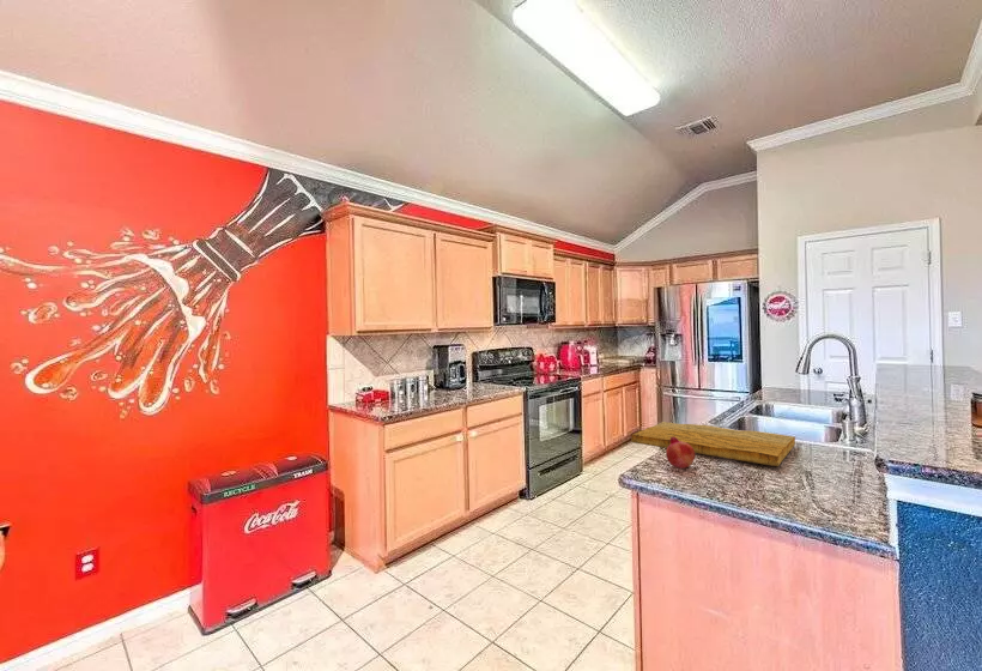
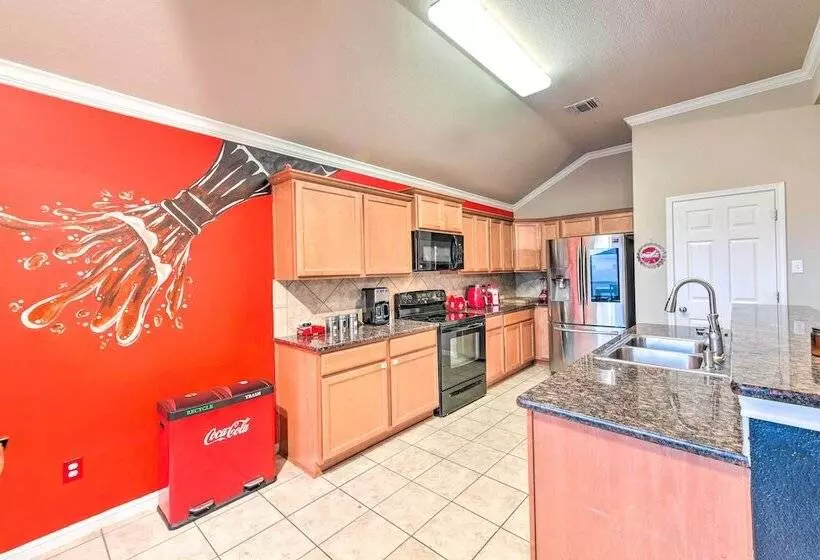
- fruit [665,436,696,470]
- cutting board [630,421,796,467]
